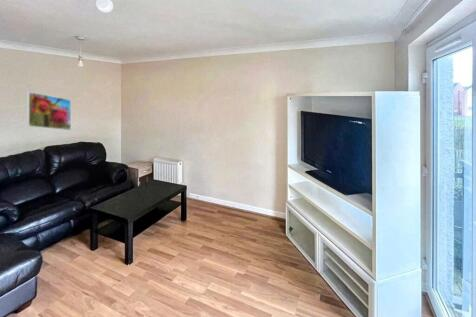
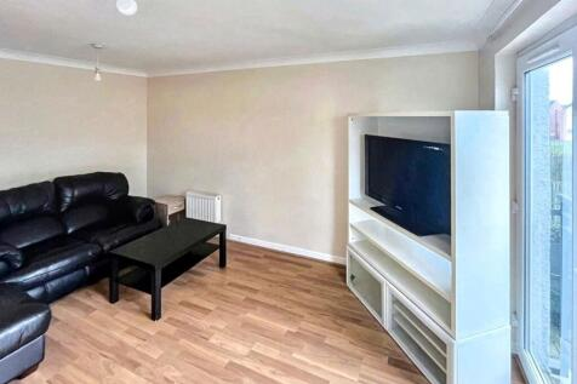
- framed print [27,91,72,131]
